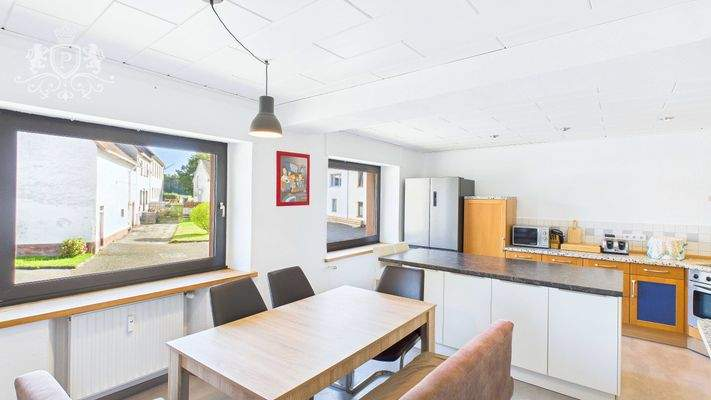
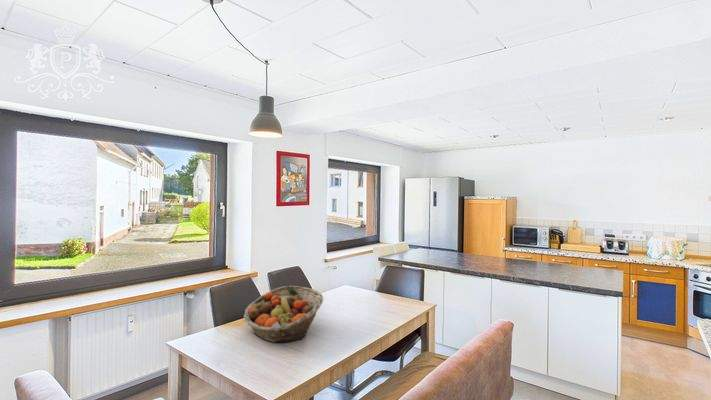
+ fruit basket [242,285,324,343]
